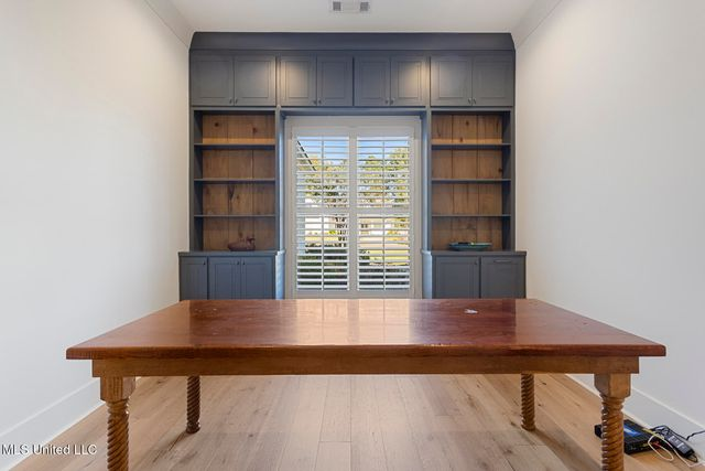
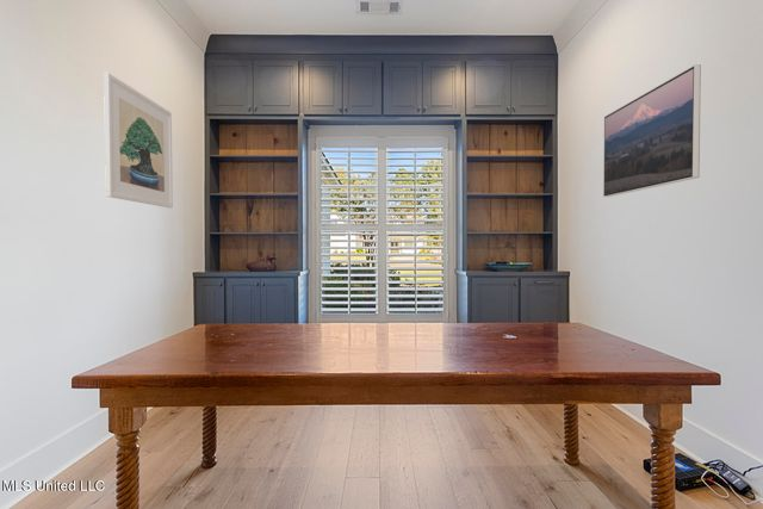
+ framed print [103,72,174,209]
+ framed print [602,63,702,198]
